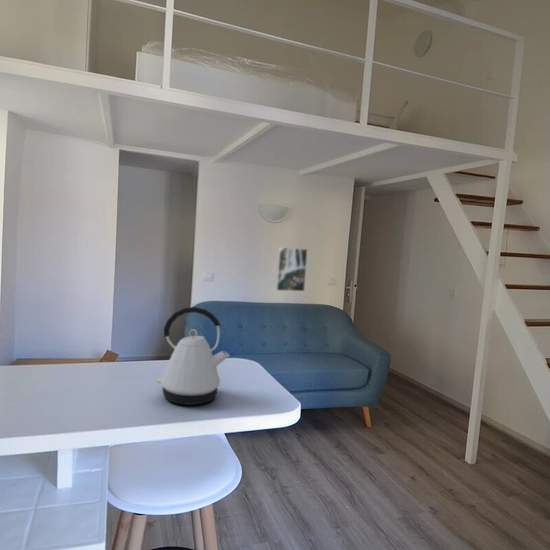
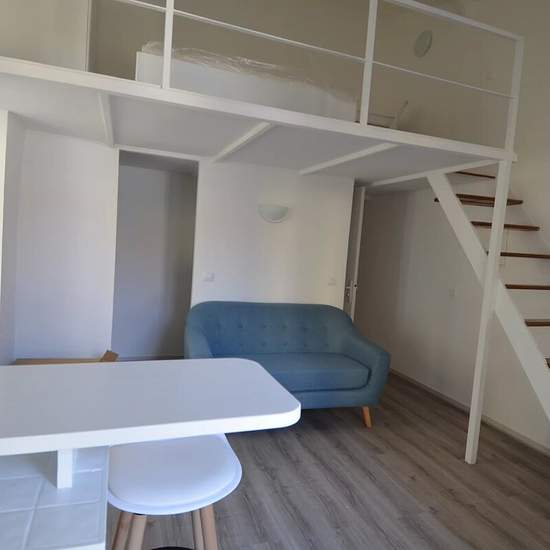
- kettle [156,306,230,406]
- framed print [275,246,309,292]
